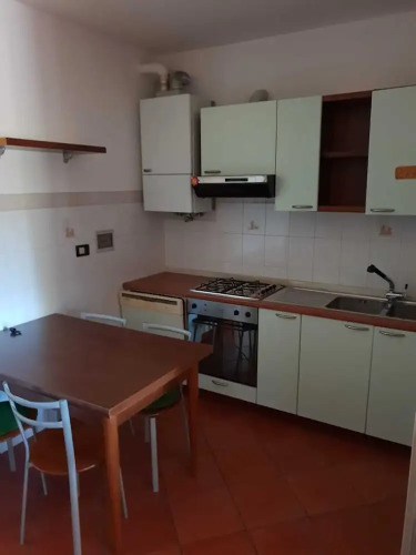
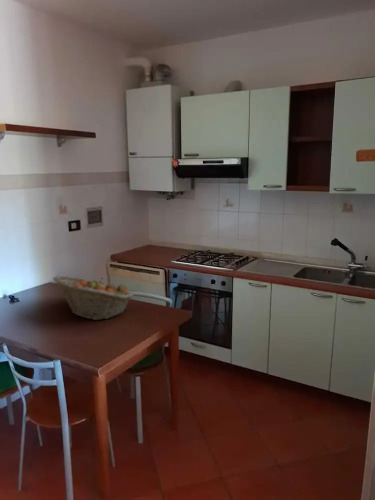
+ fruit basket [52,275,134,321]
